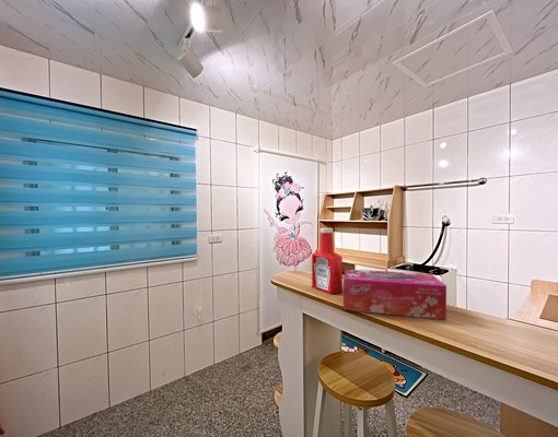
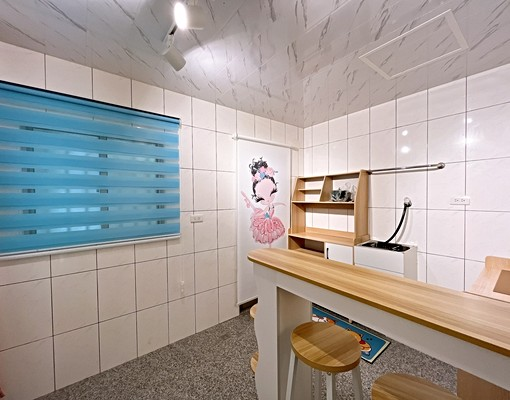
- tissue box [342,268,447,321]
- soap bottle [311,227,344,295]
